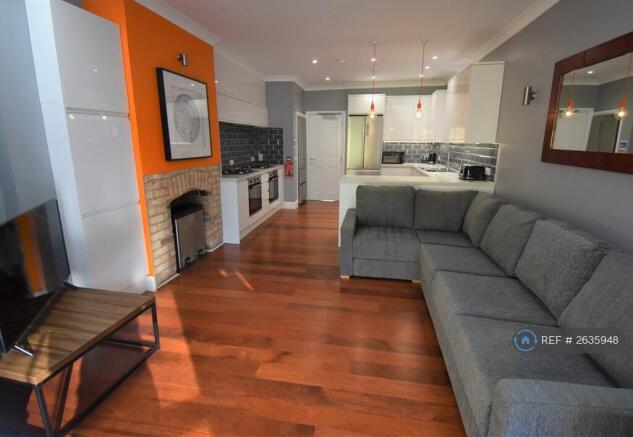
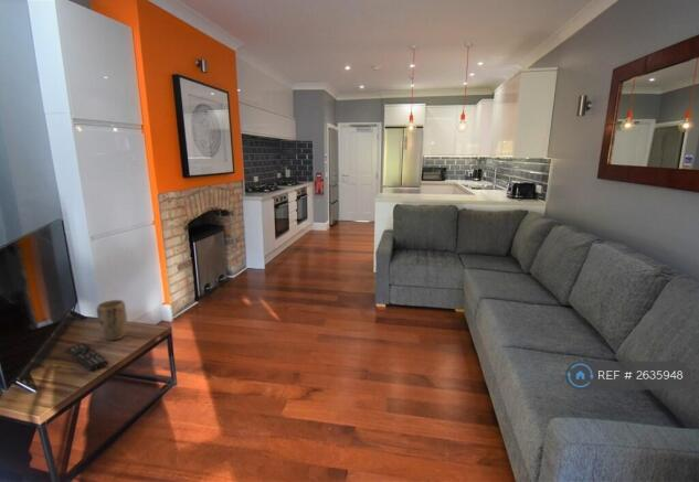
+ plant pot [95,299,128,342]
+ remote control [65,342,109,372]
